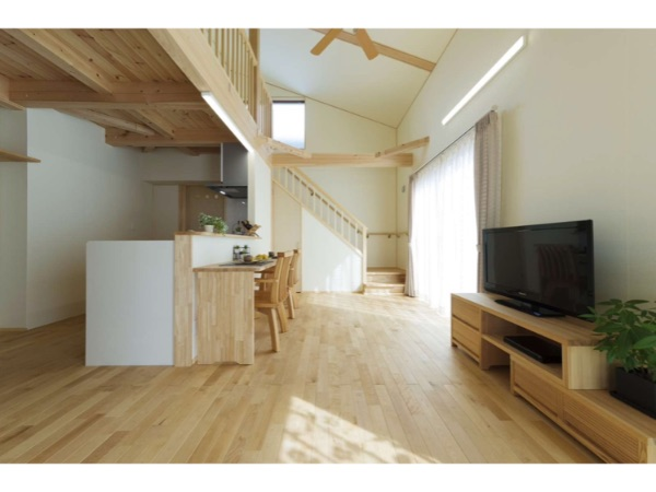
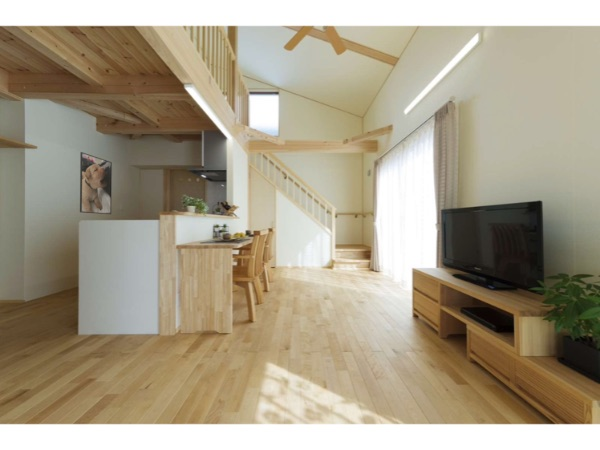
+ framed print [79,151,113,215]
